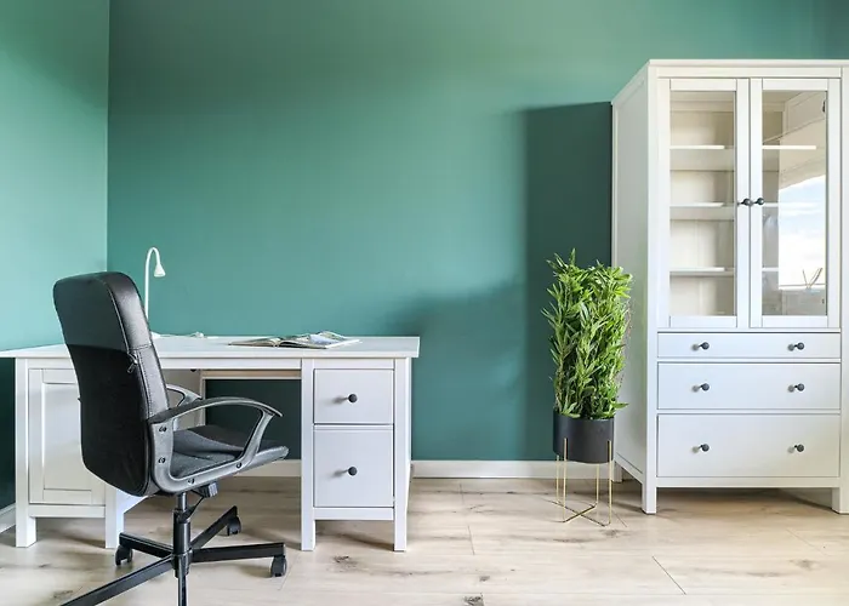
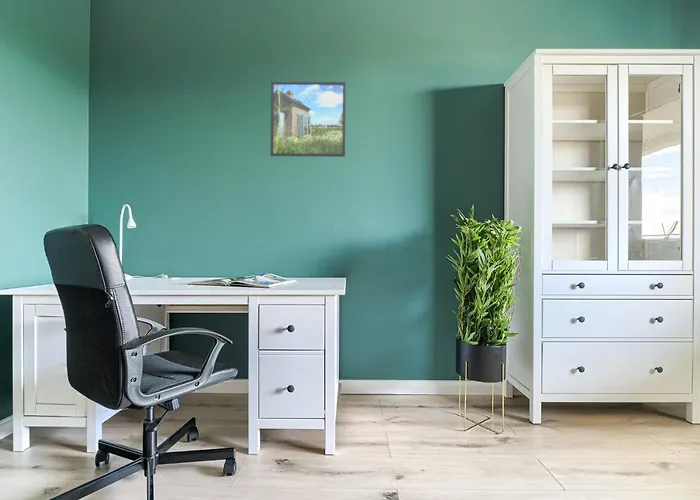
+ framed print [269,81,347,158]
